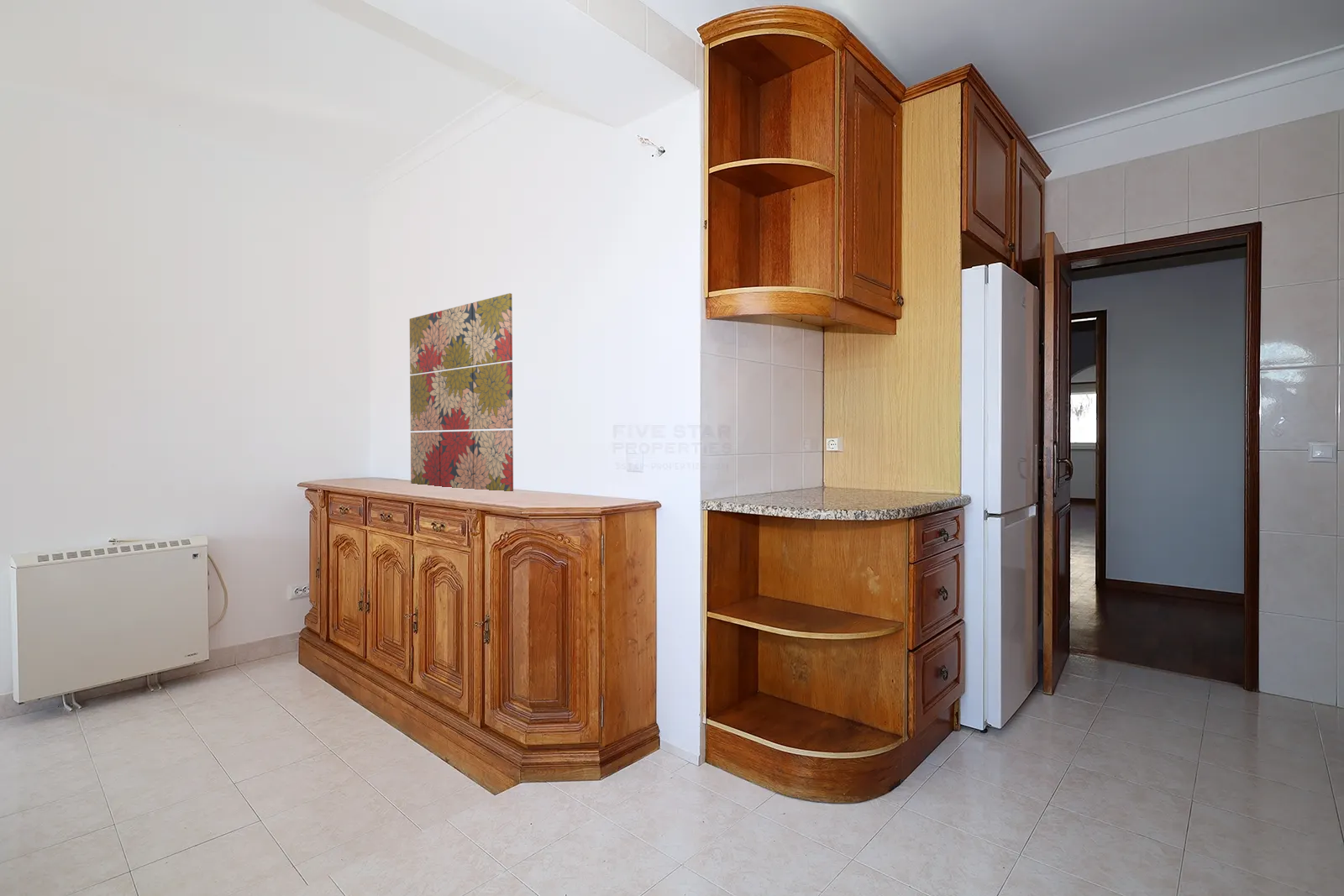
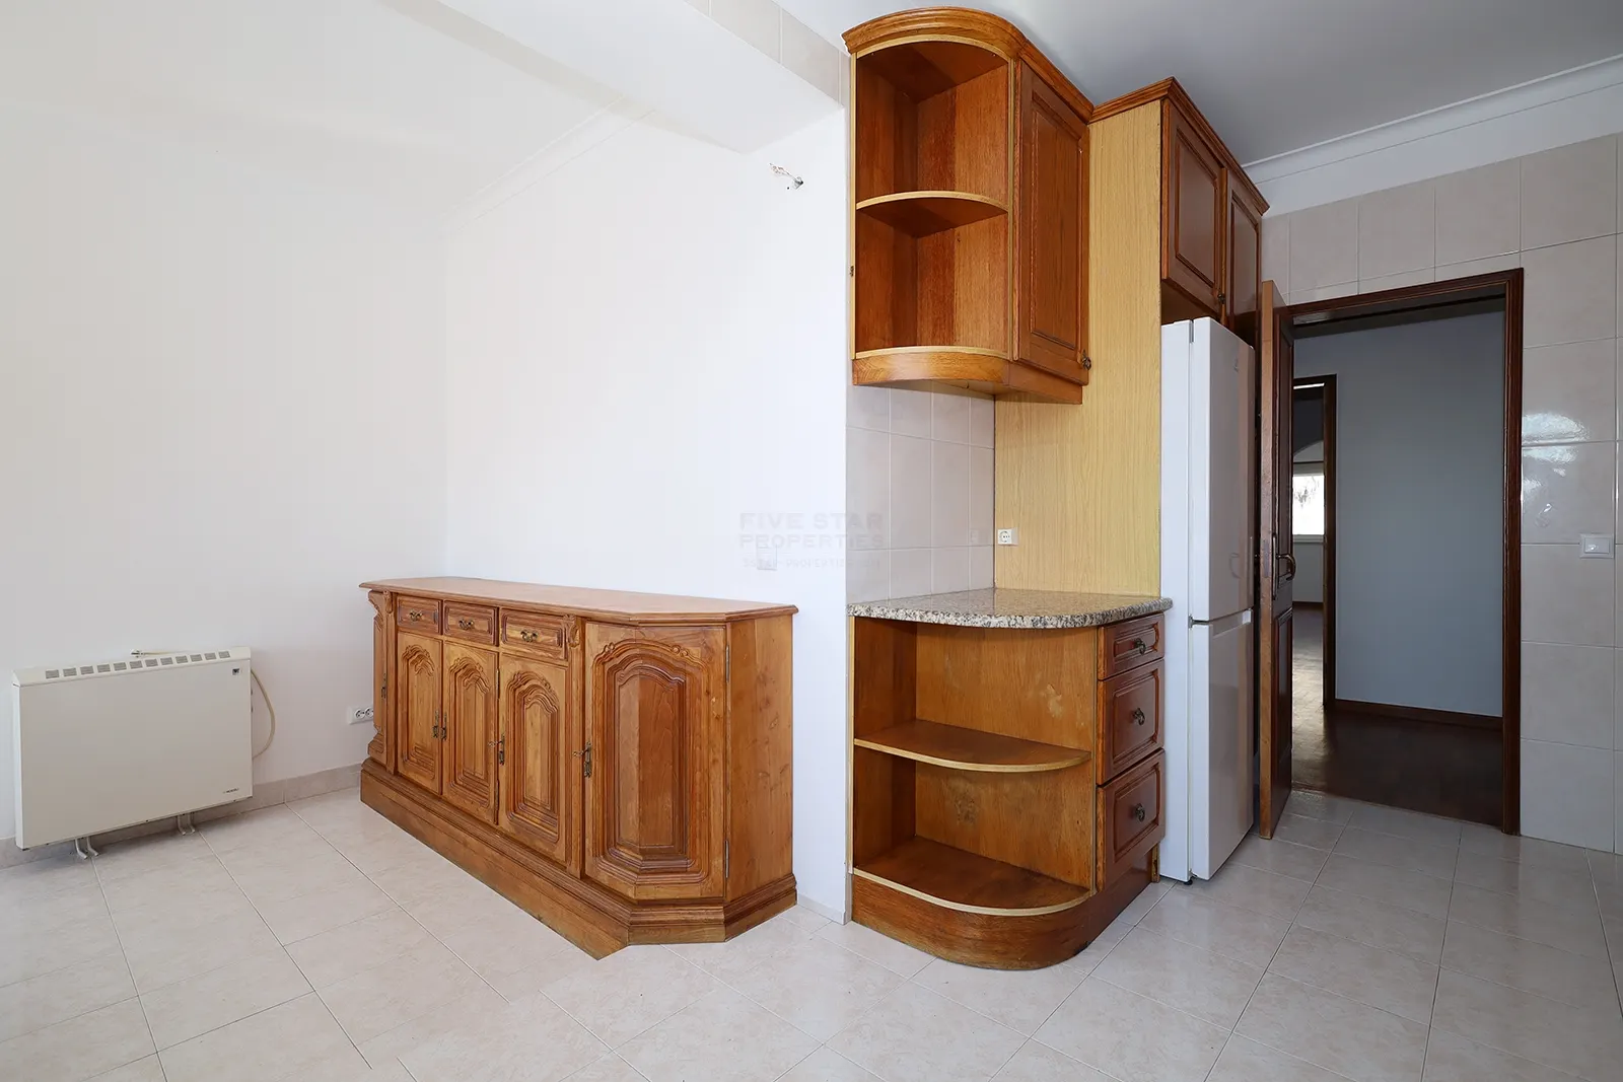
- wall art [409,292,514,492]
